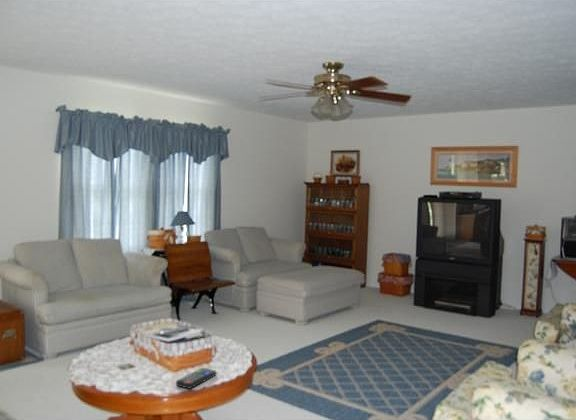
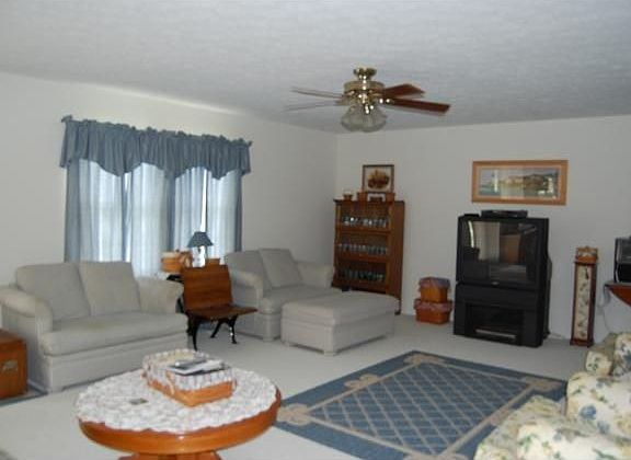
- remote control [175,367,217,390]
